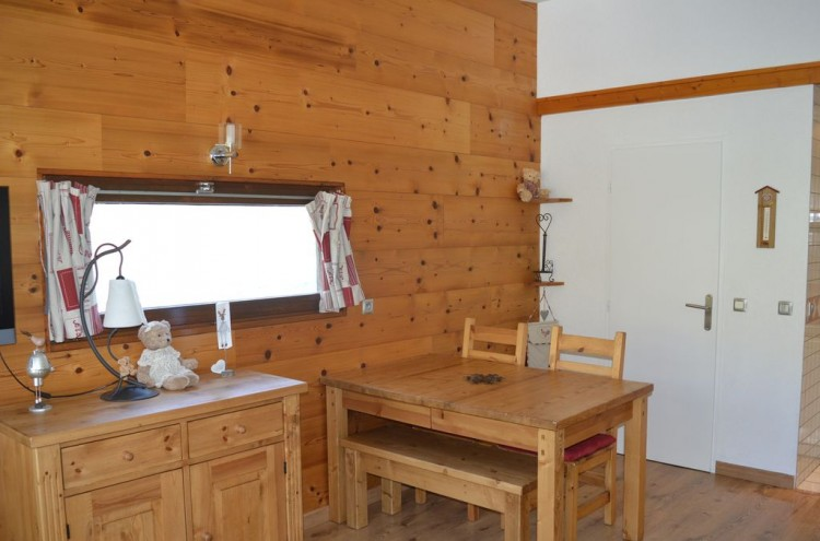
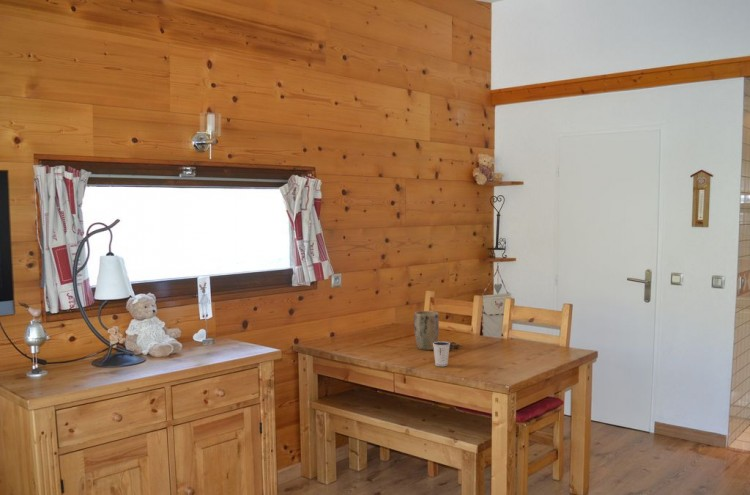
+ plant pot [413,310,440,351]
+ dixie cup [433,340,451,367]
